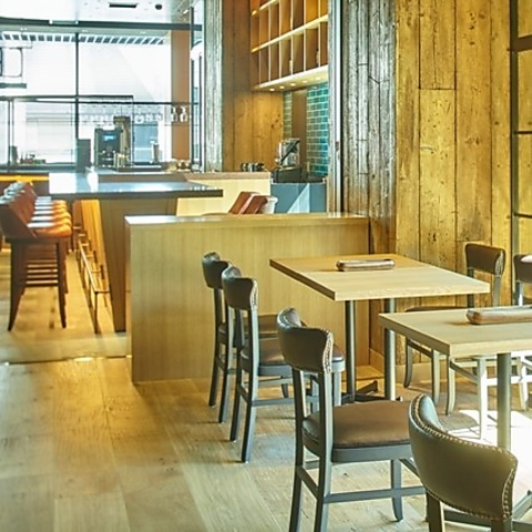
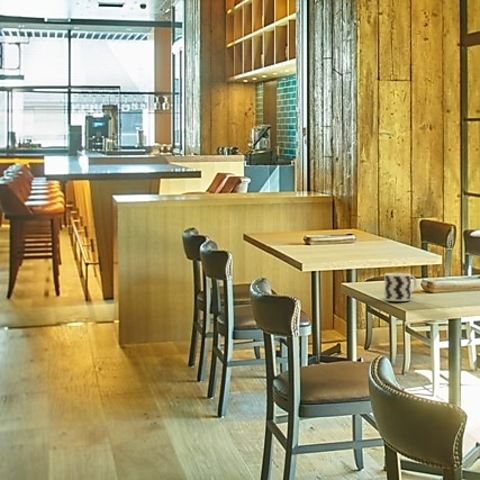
+ cup [384,272,418,302]
